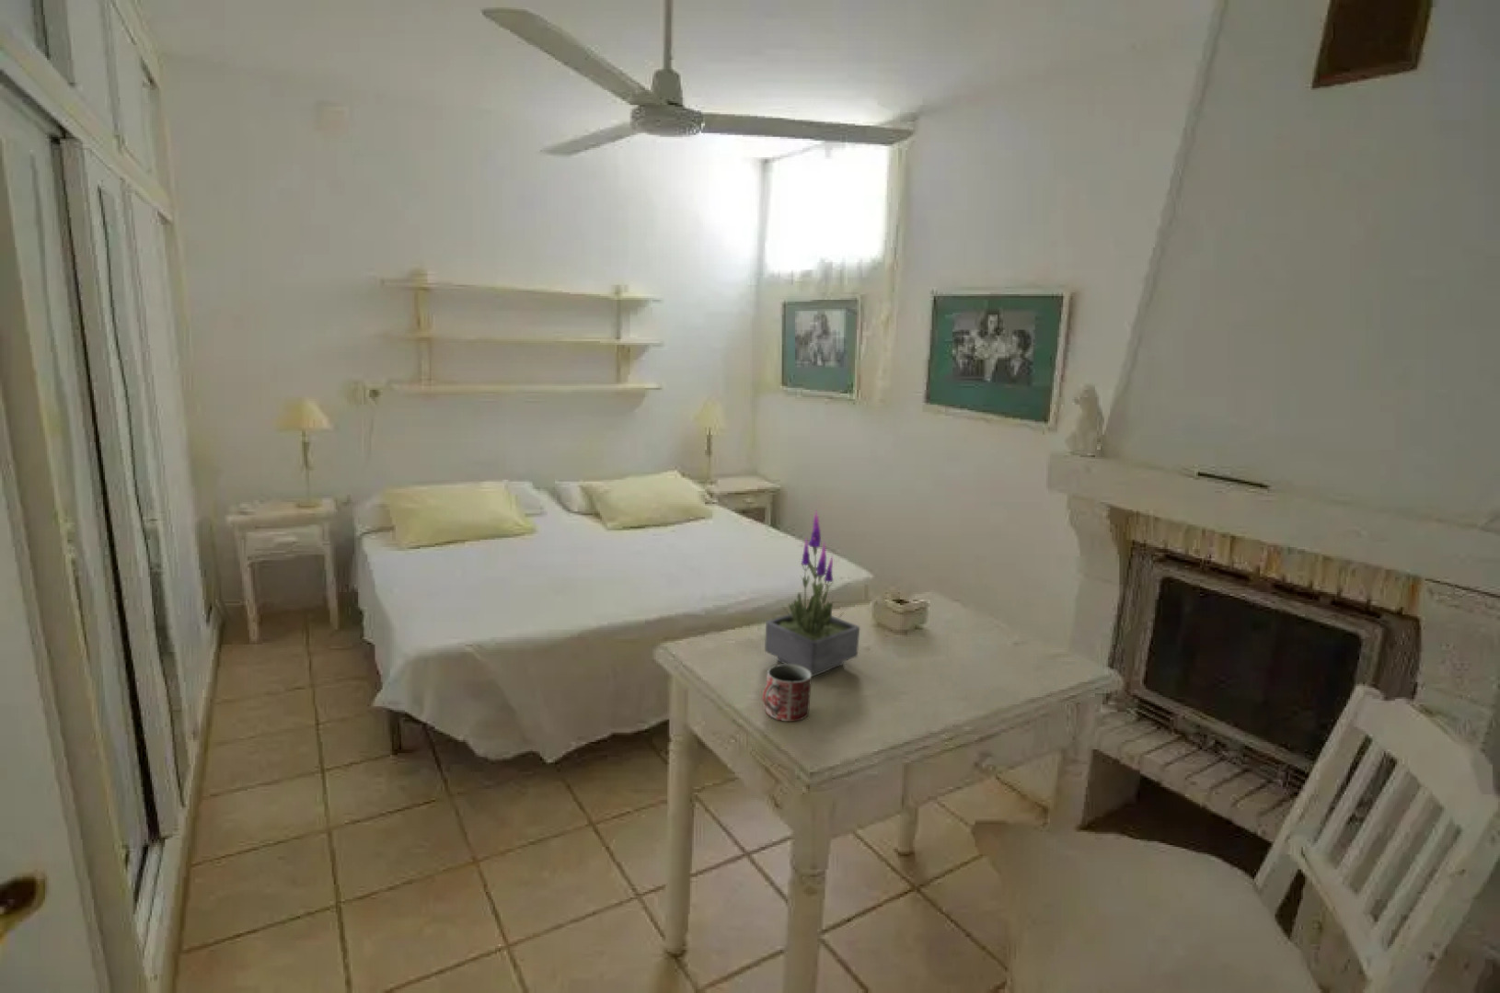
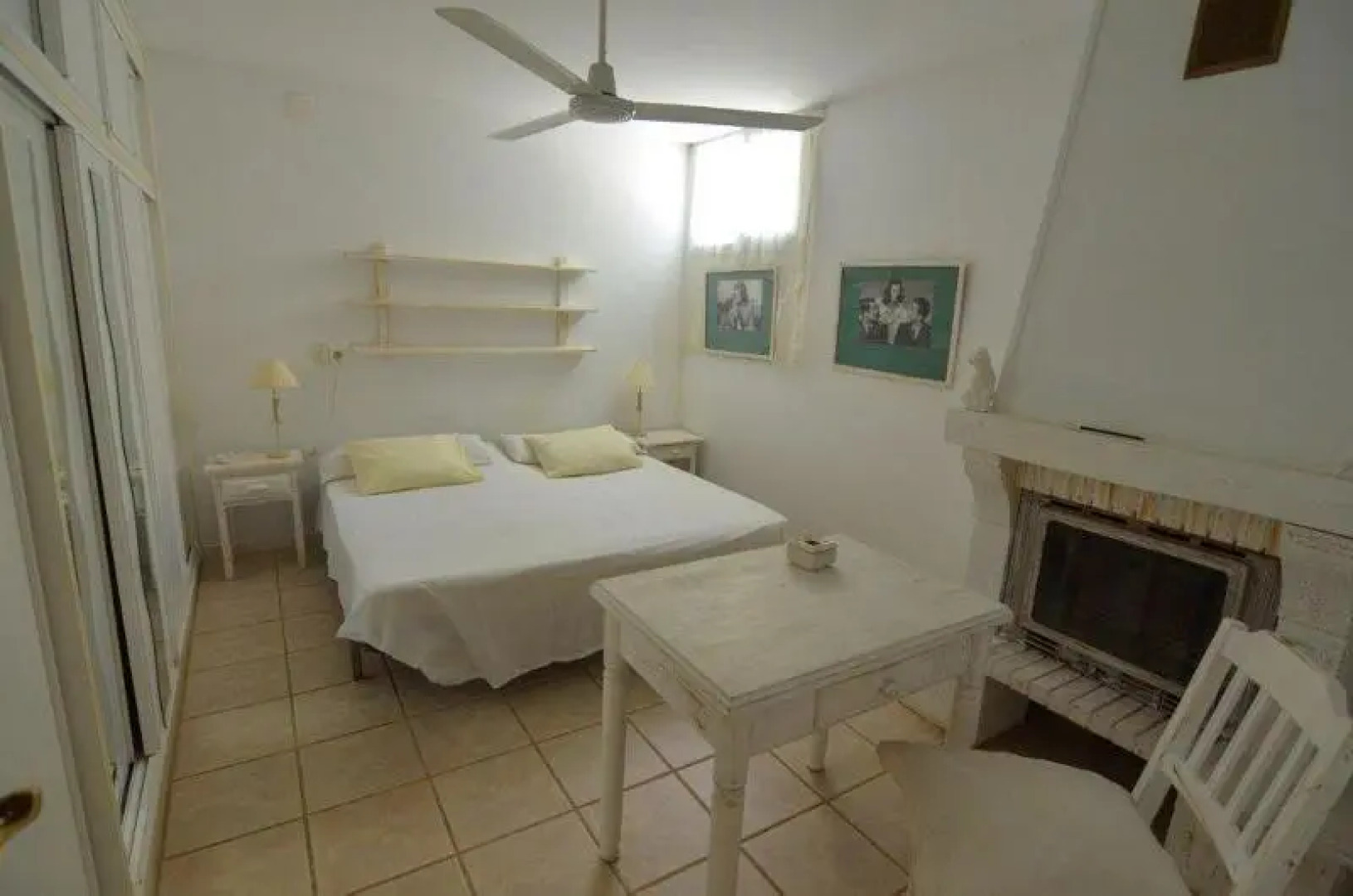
- mug [761,664,813,723]
- potted plant [764,509,860,677]
